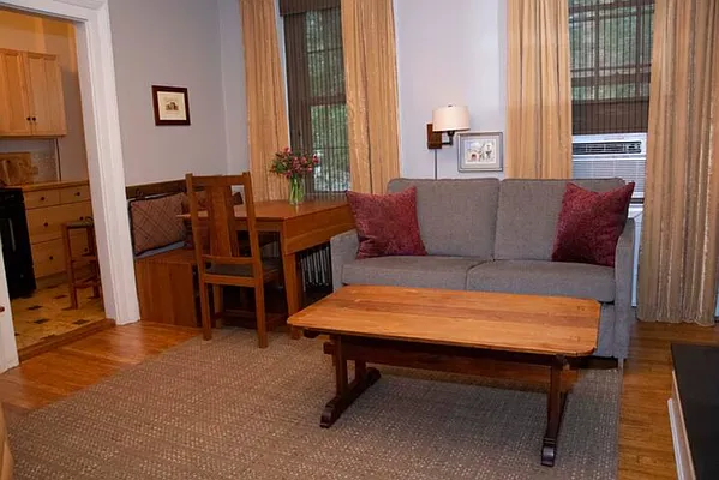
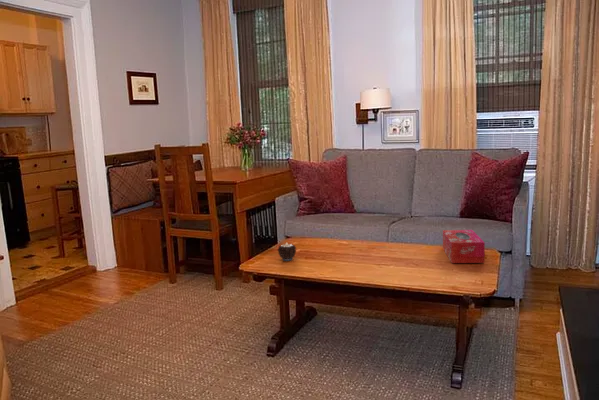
+ candle [276,243,297,262]
+ tissue box [442,229,486,264]
